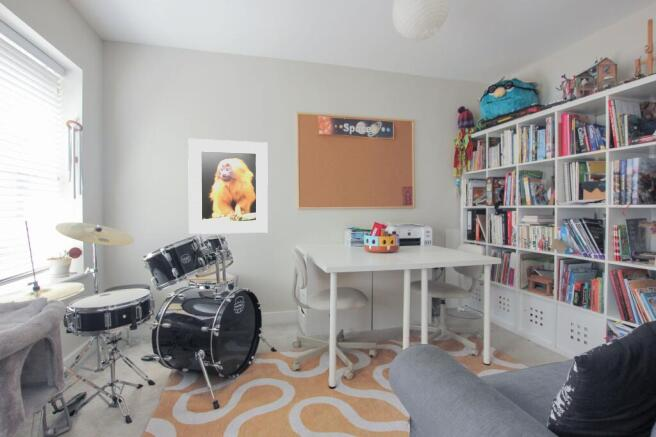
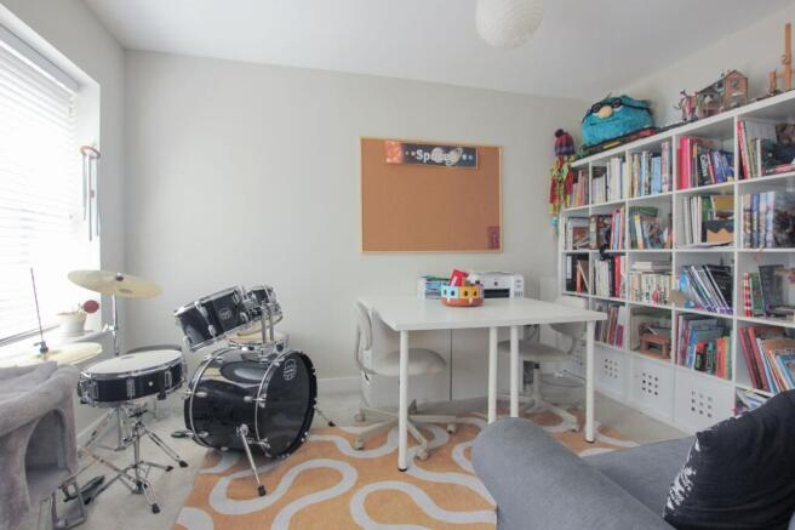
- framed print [187,138,269,235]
